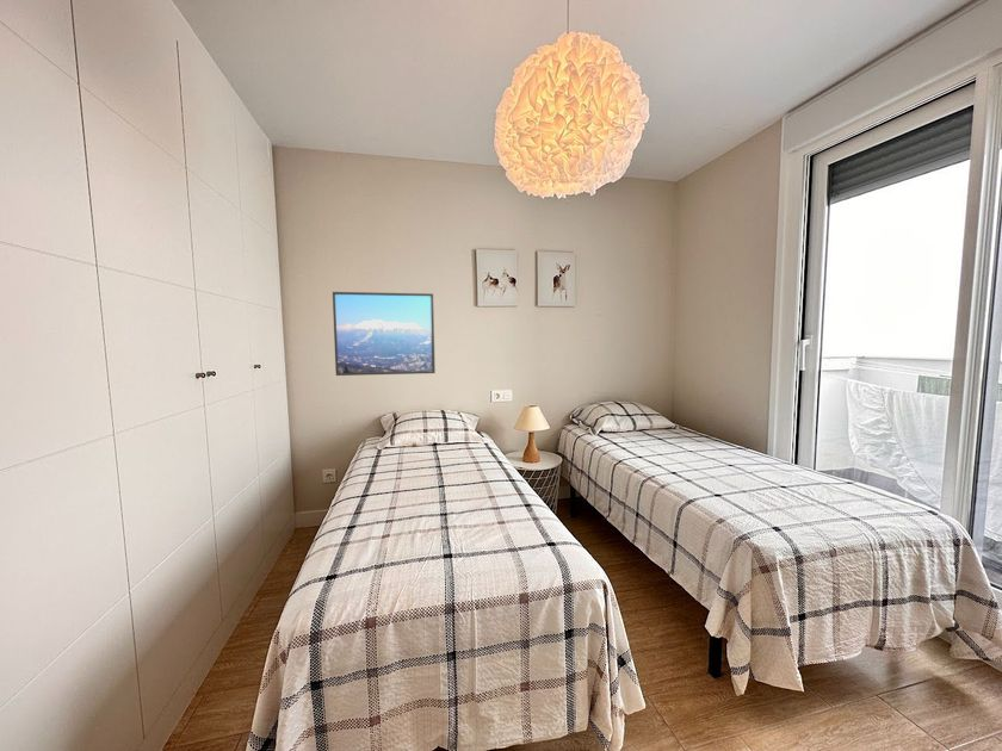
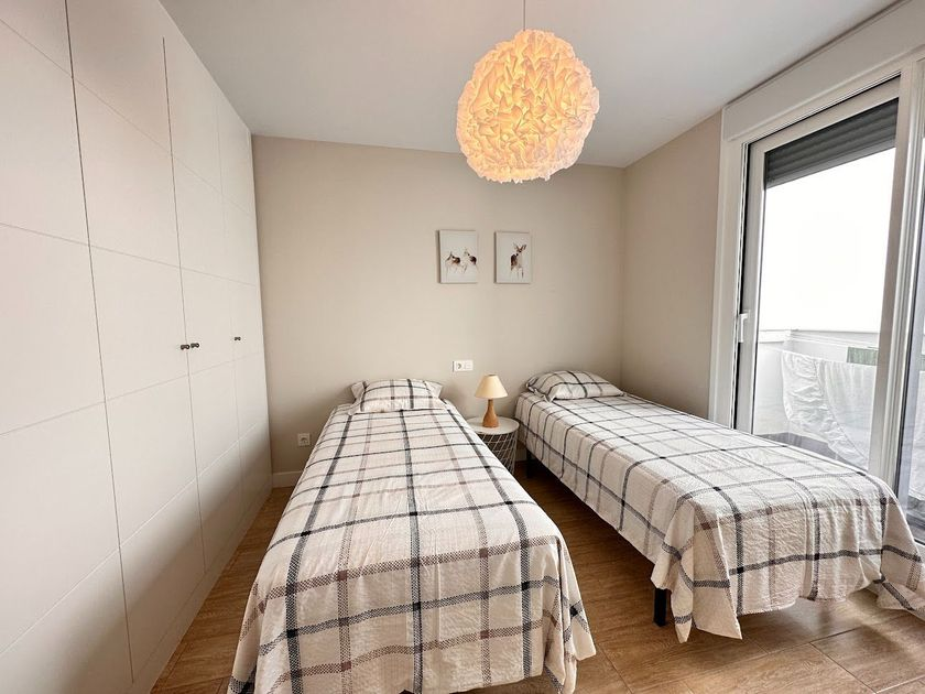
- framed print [332,291,437,377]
